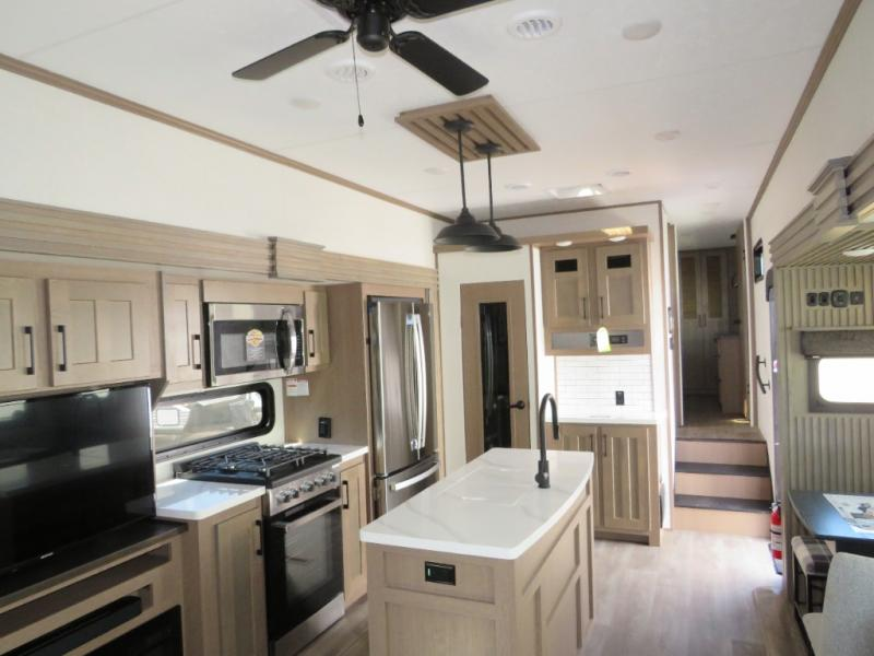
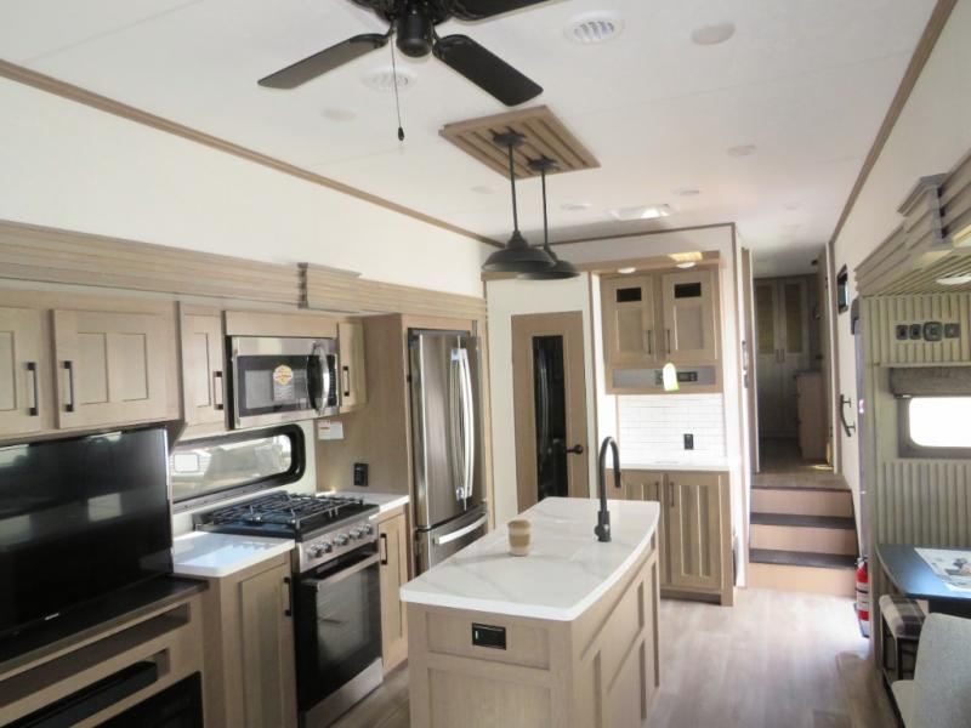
+ coffee cup [506,519,532,557]
